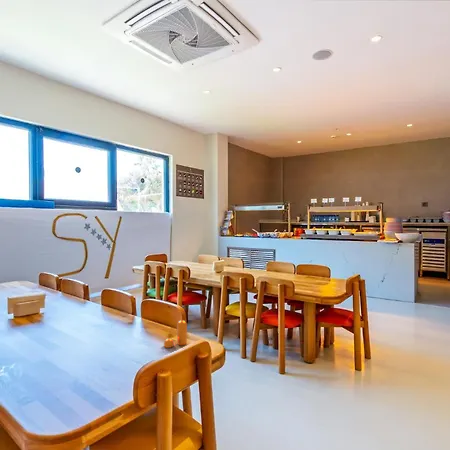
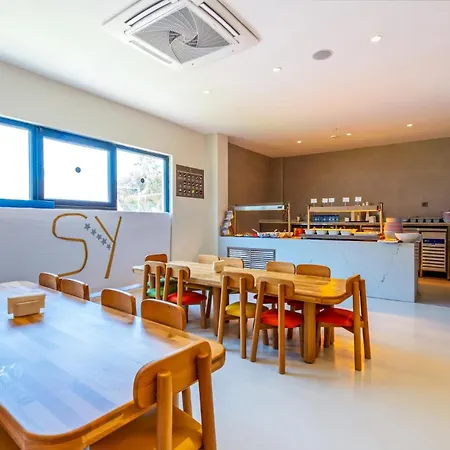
- pepper shaker [163,319,188,349]
